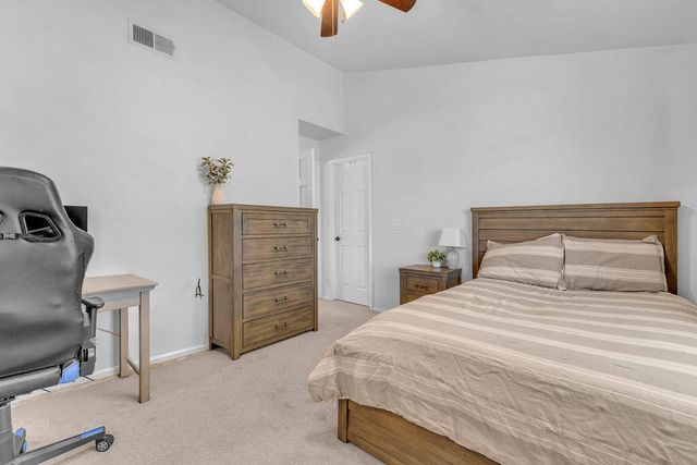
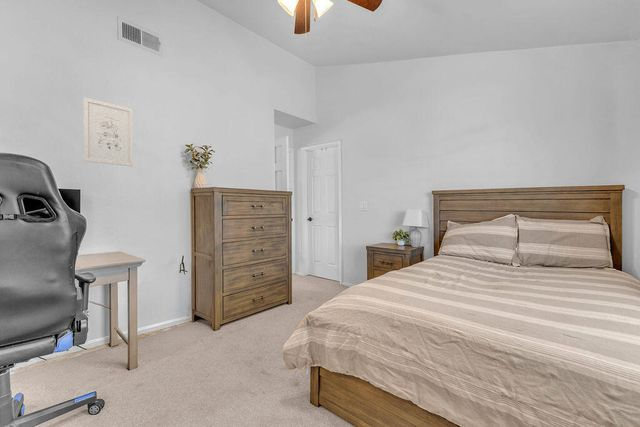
+ wall art [83,97,134,167]
